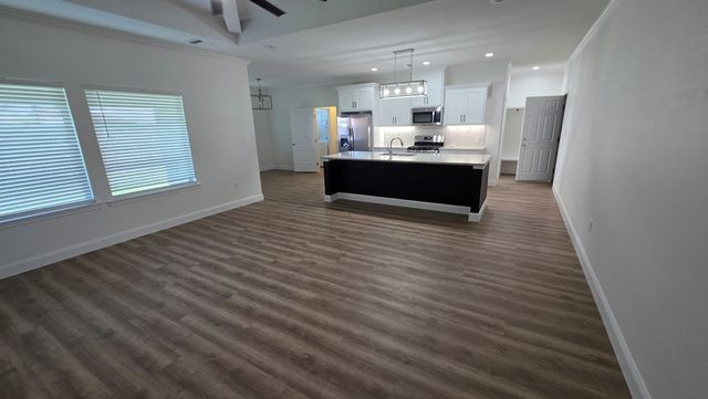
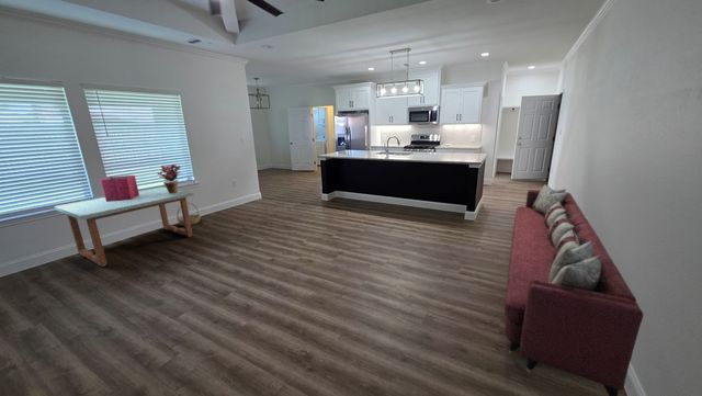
+ potted plant [156,163,182,193]
+ basket [176,202,202,227]
+ sofa [503,183,644,396]
+ storage bin [100,174,139,202]
+ bench [54,186,195,268]
